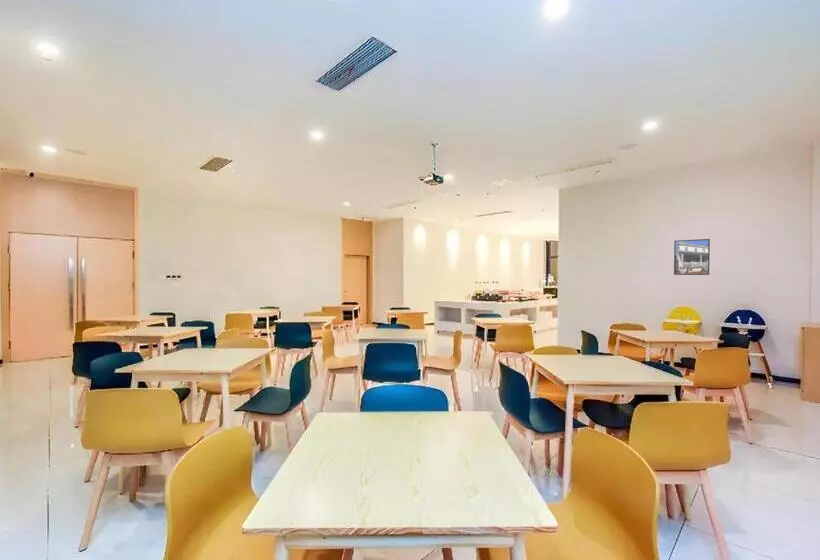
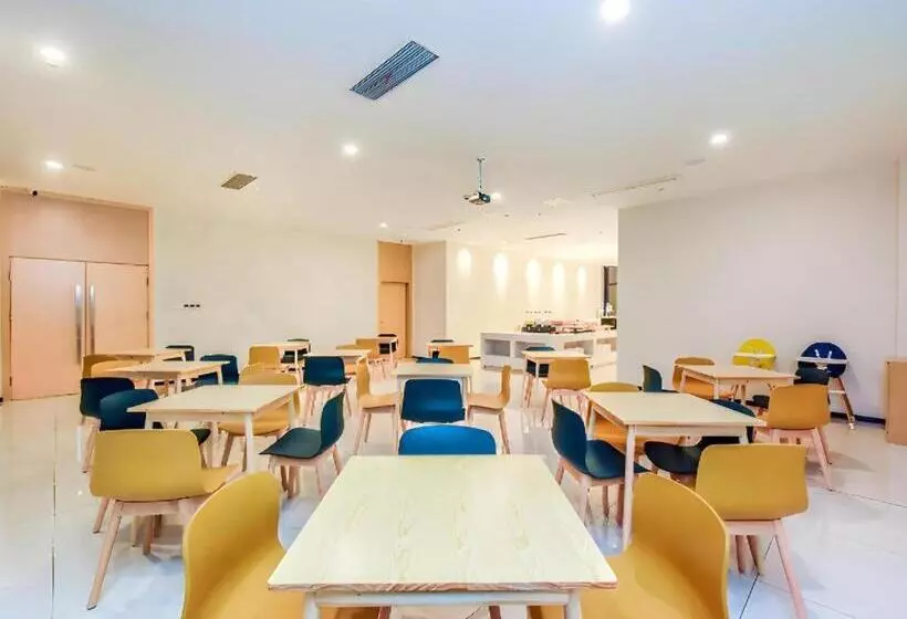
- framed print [673,238,711,276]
